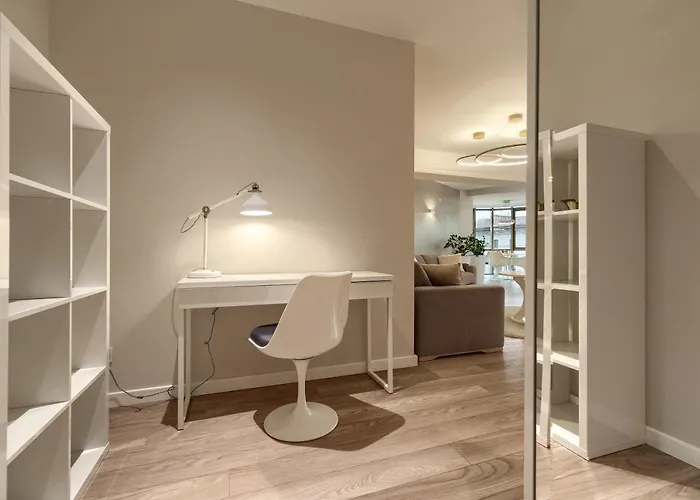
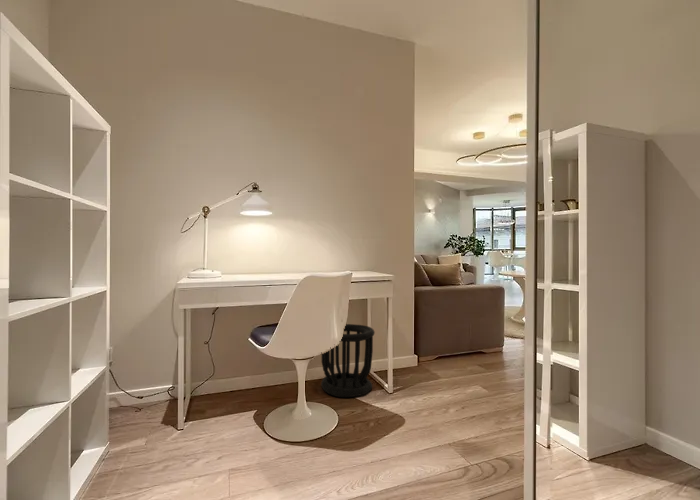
+ wastebasket [320,323,376,398]
